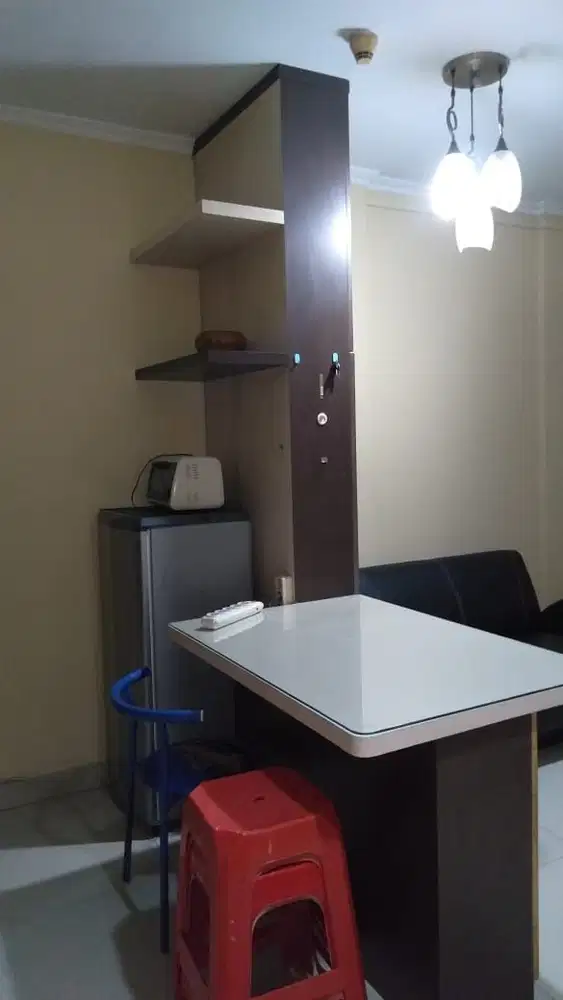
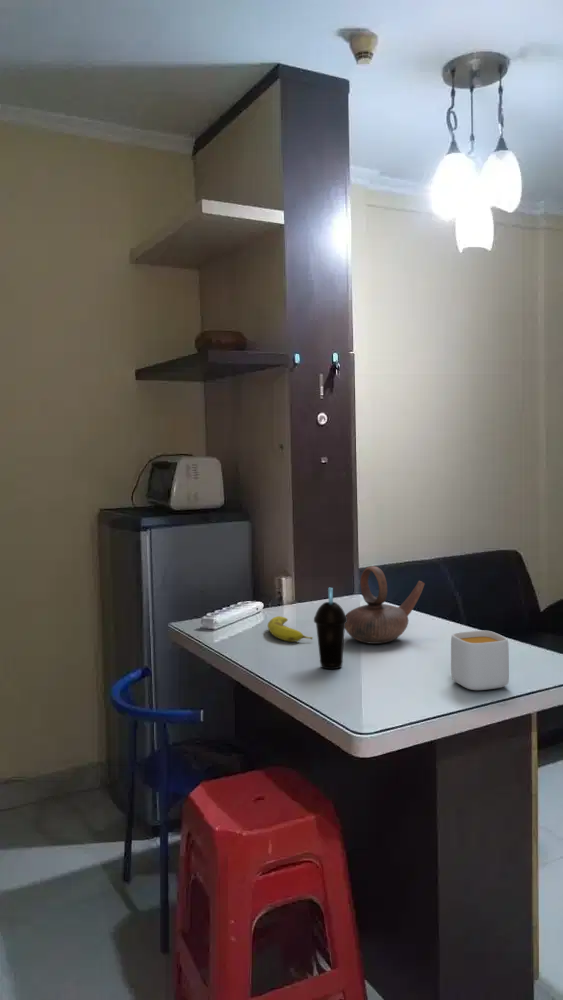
+ fruit [267,615,314,643]
+ cup [313,587,347,670]
+ mug [450,629,510,691]
+ teapot [345,565,426,645]
